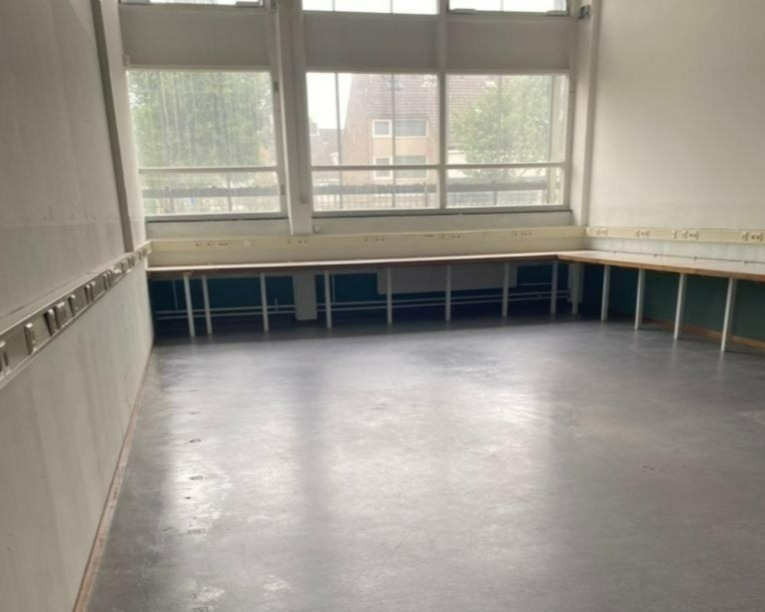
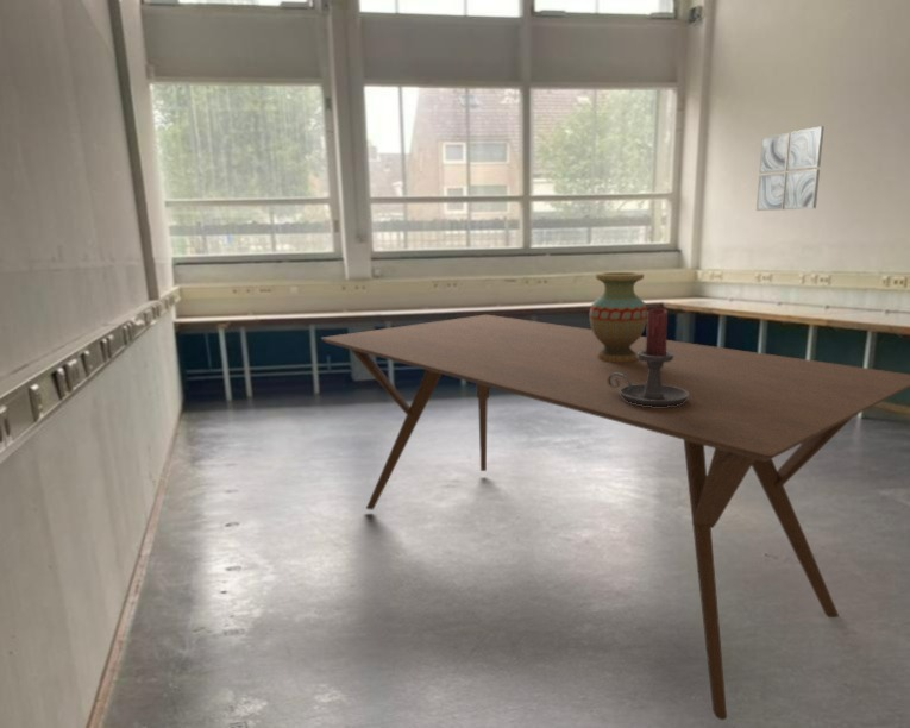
+ candle holder [608,307,689,407]
+ dining table [320,314,910,721]
+ wall art [755,125,826,212]
+ vase [589,271,648,362]
